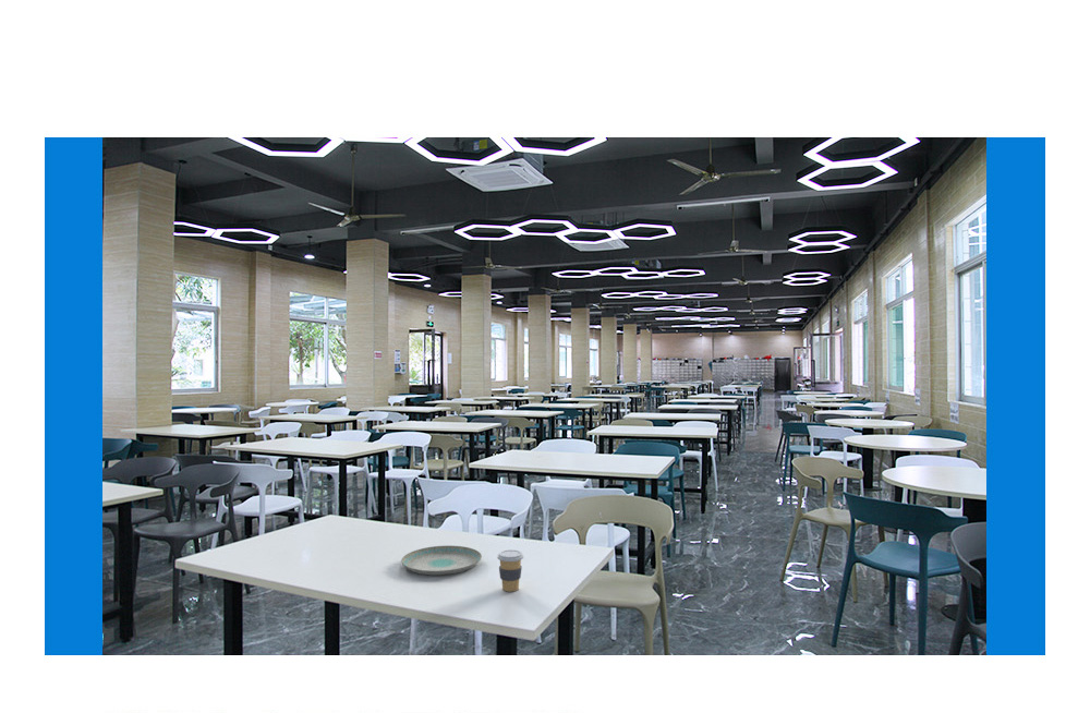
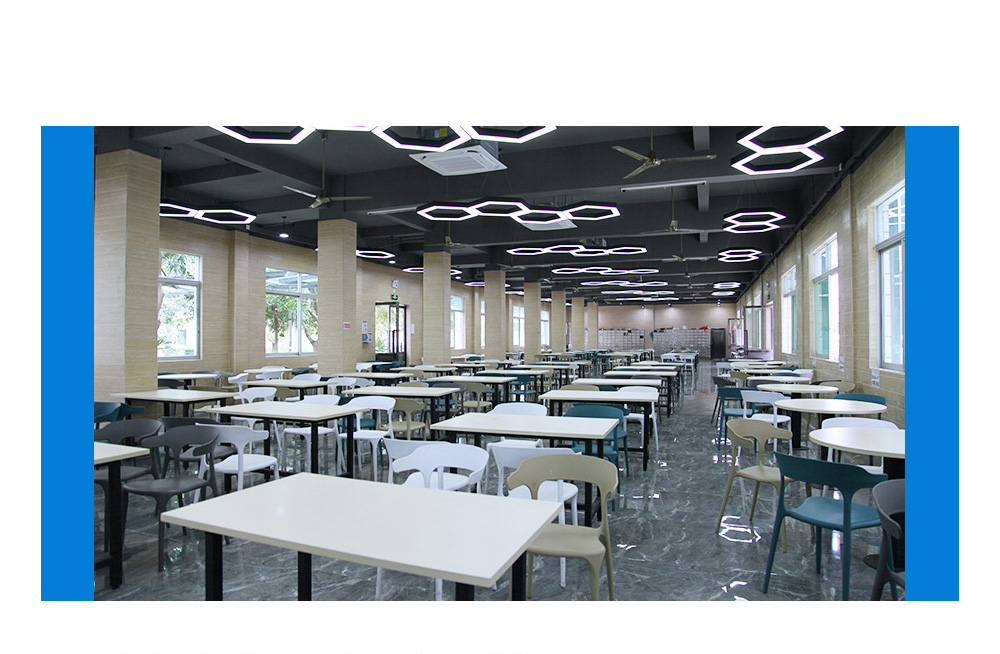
- coffee cup [496,548,524,593]
- plate [400,545,483,577]
